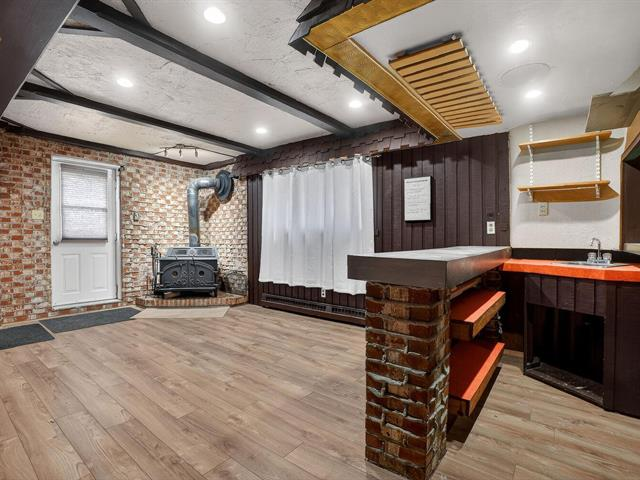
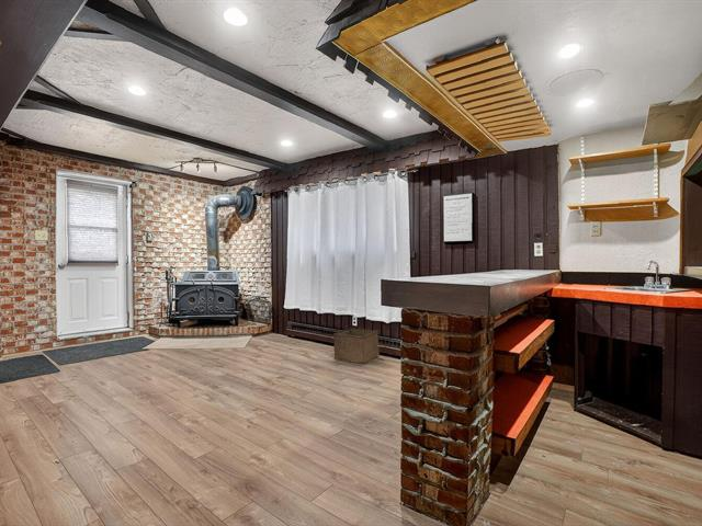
+ storage bin [332,327,381,366]
